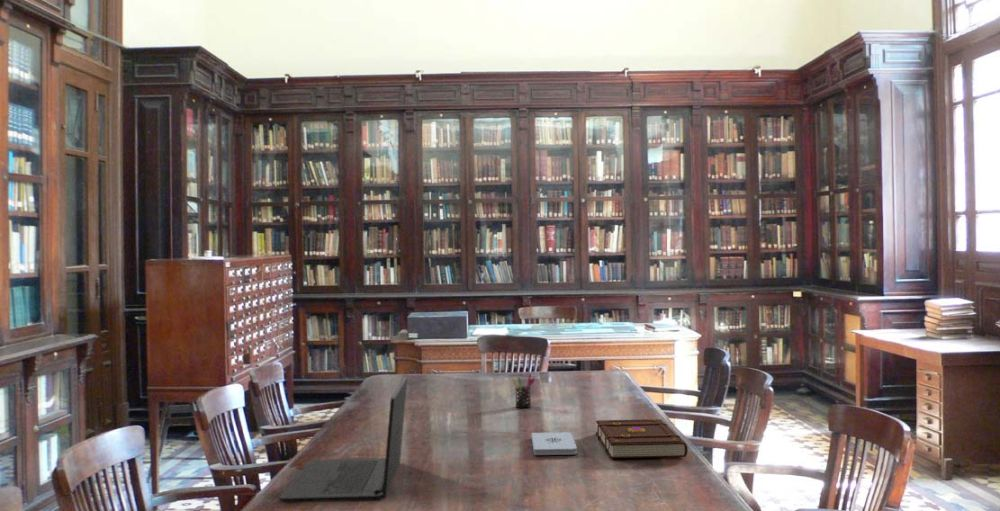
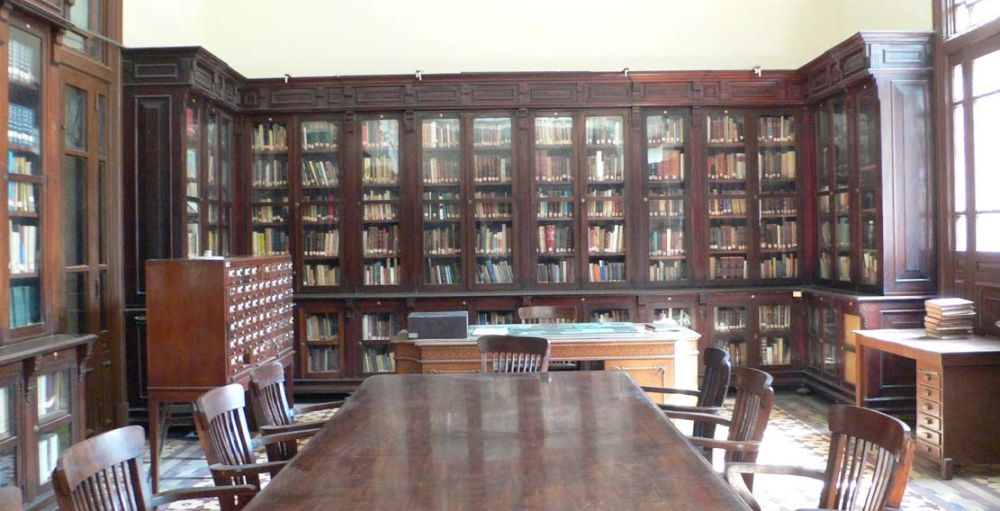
- pen holder [511,373,536,409]
- notepad [531,431,578,456]
- book [595,418,689,459]
- laptop [278,376,408,504]
